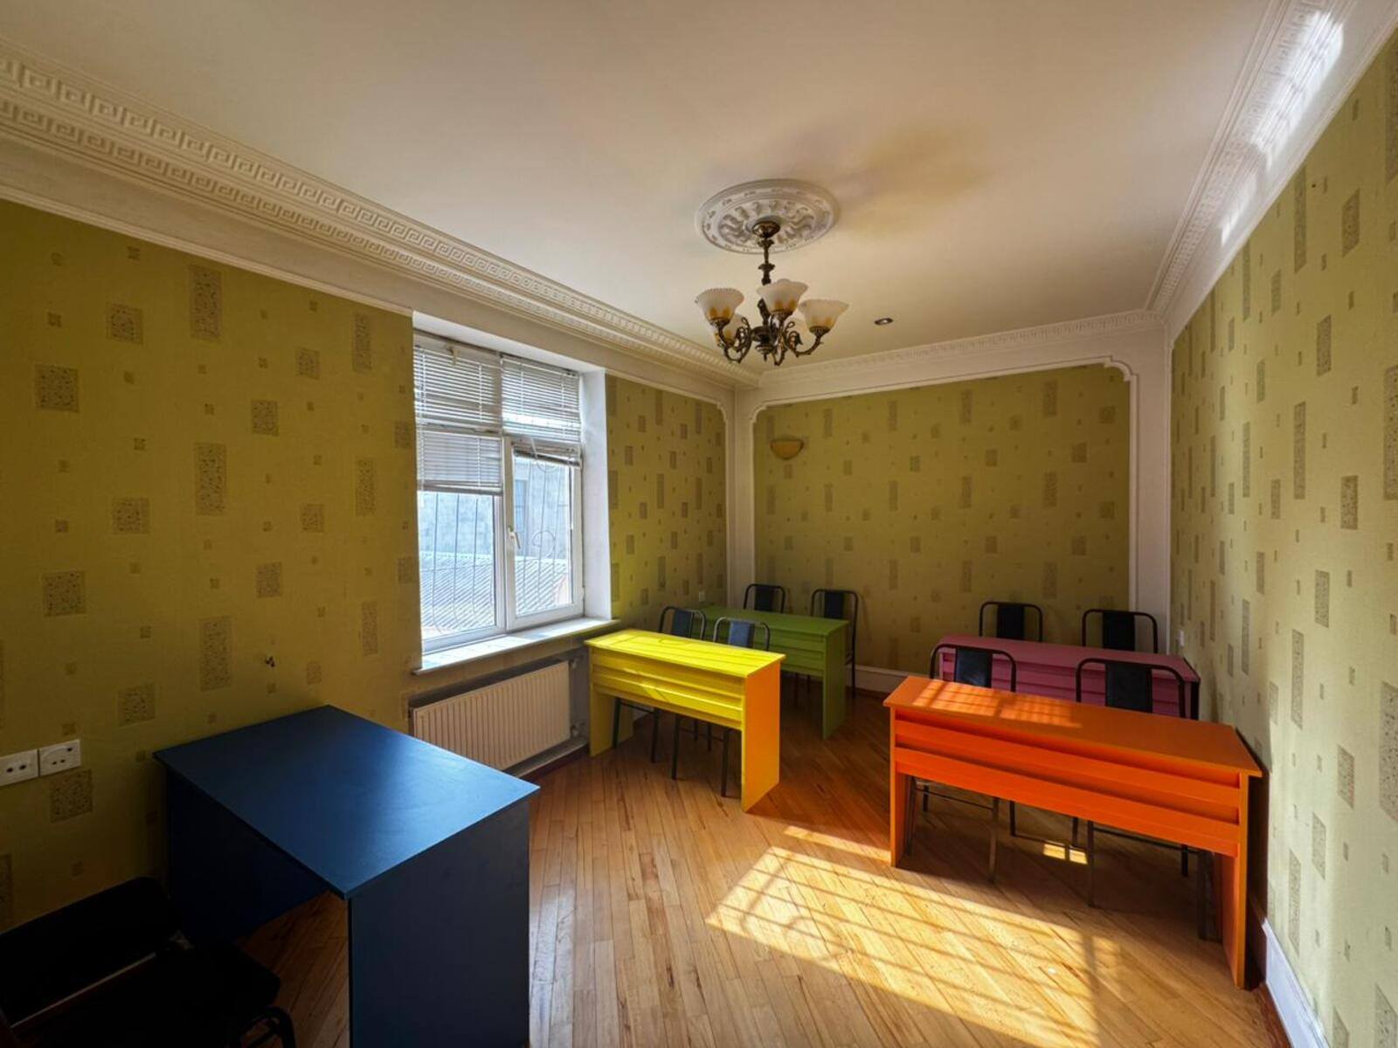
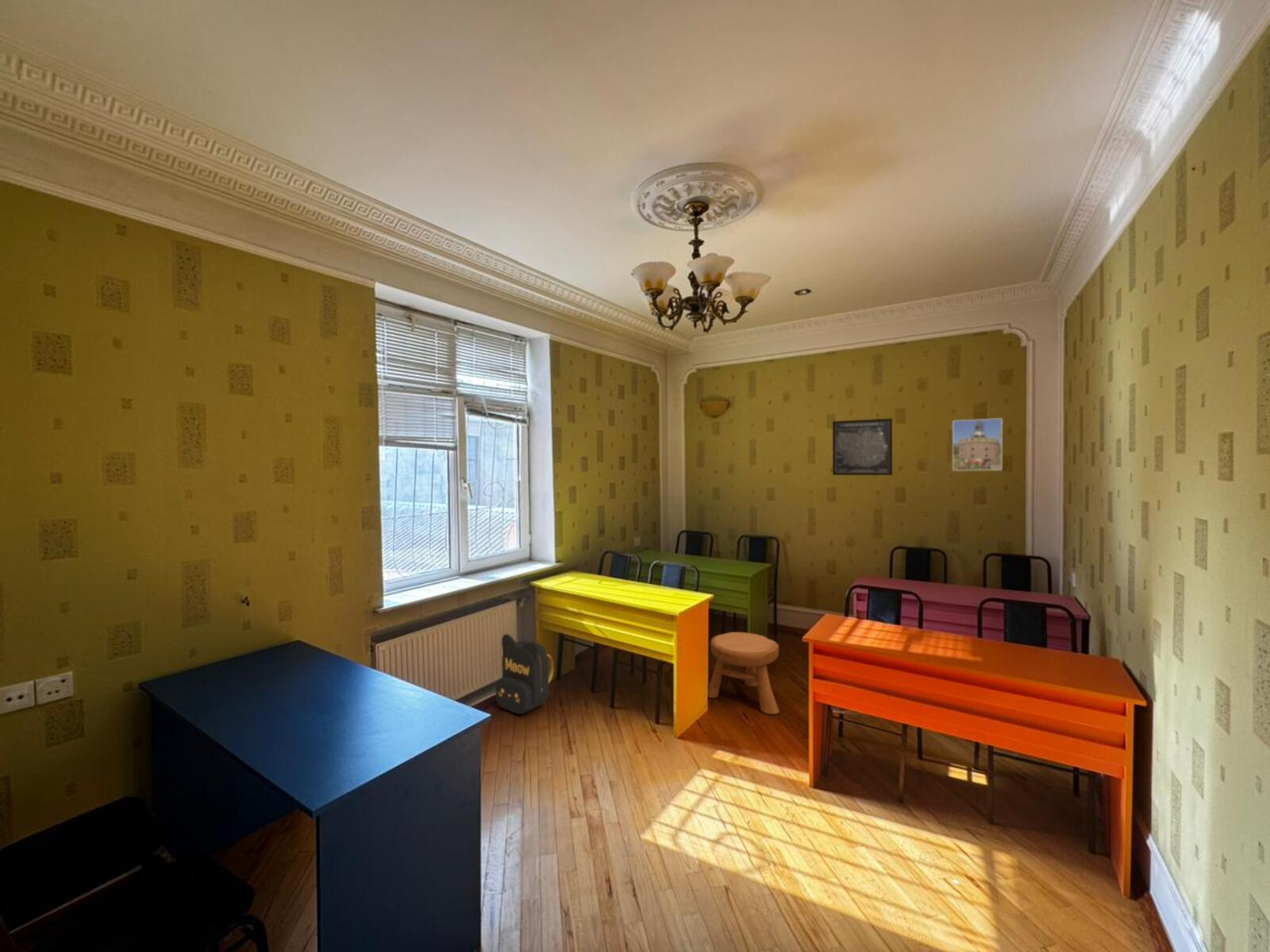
+ wall art [832,417,893,476]
+ backpack [495,633,554,715]
+ stool [707,631,780,716]
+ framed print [952,417,1003,471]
